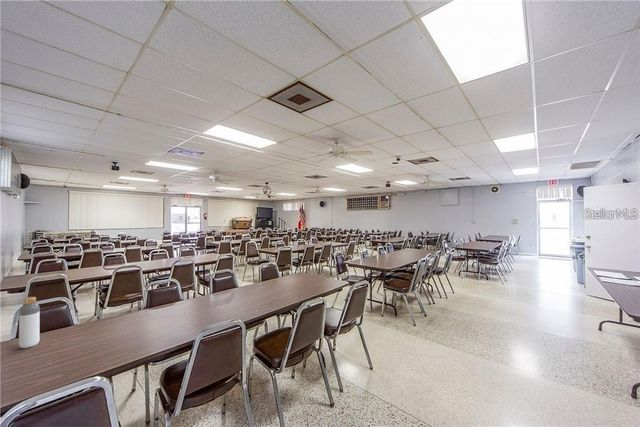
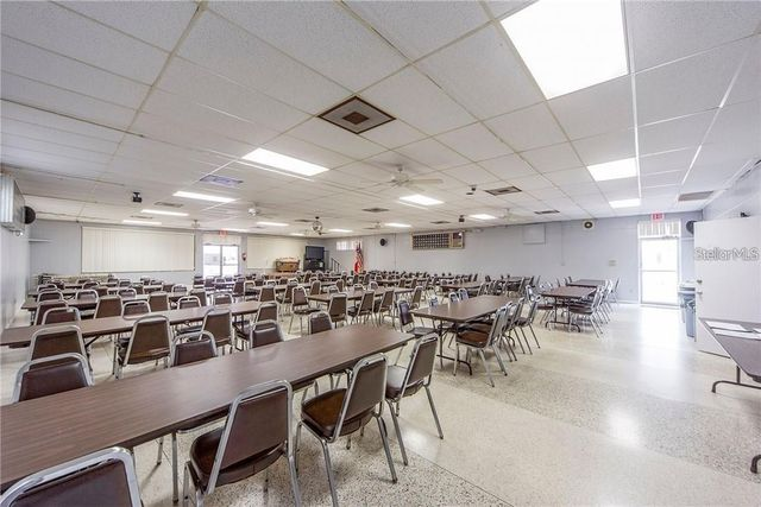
- bottle [18,296,41,349]
